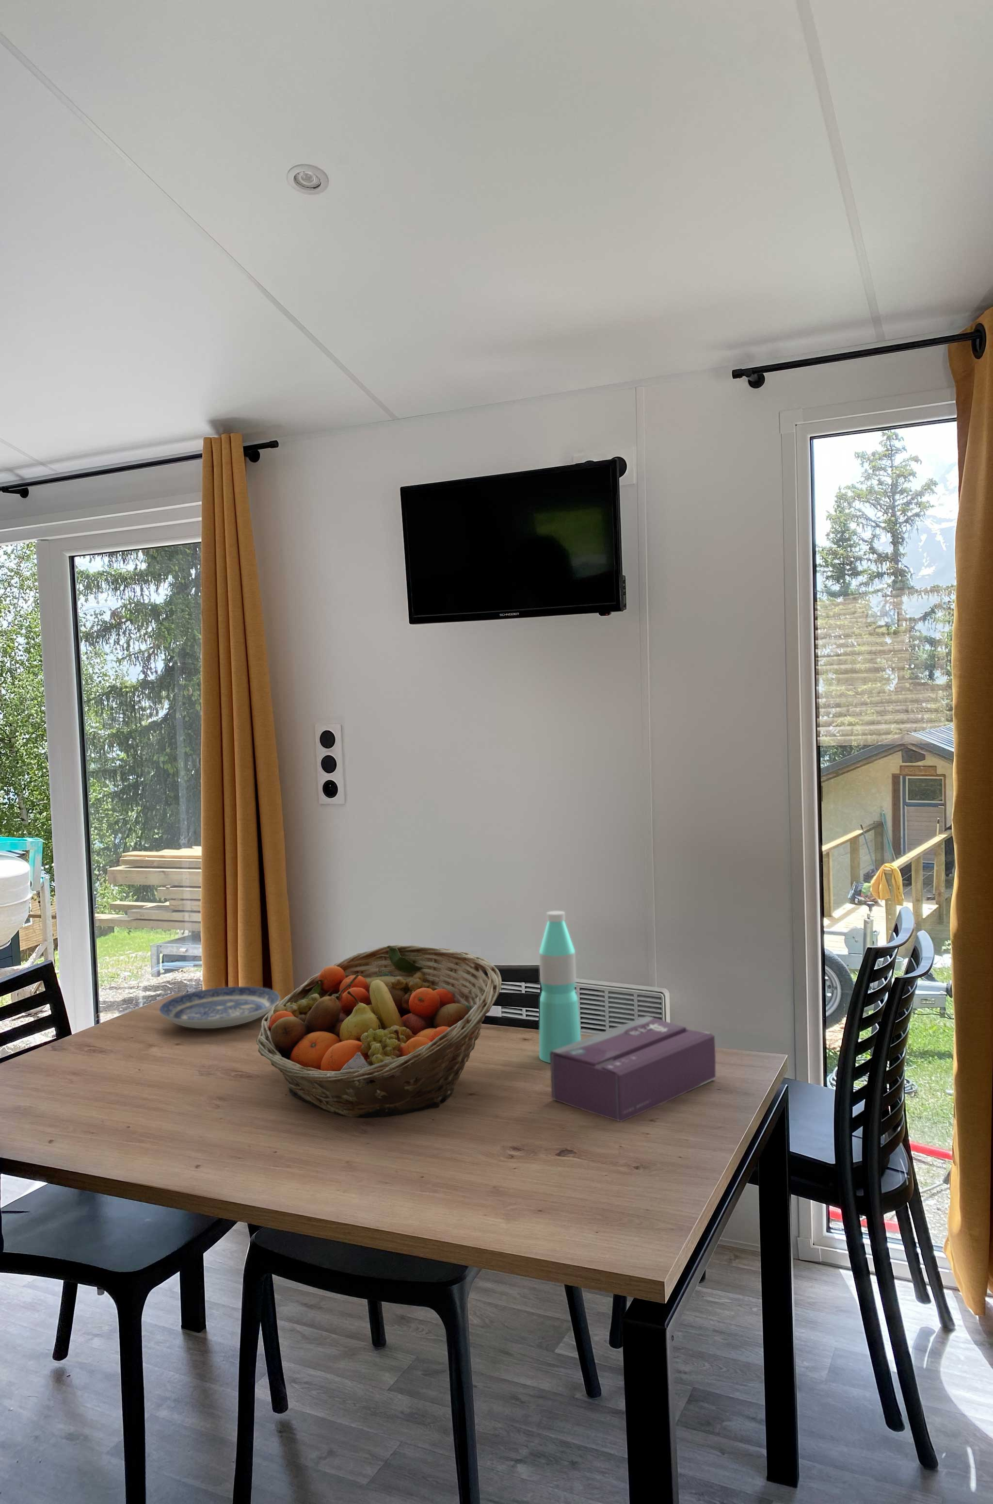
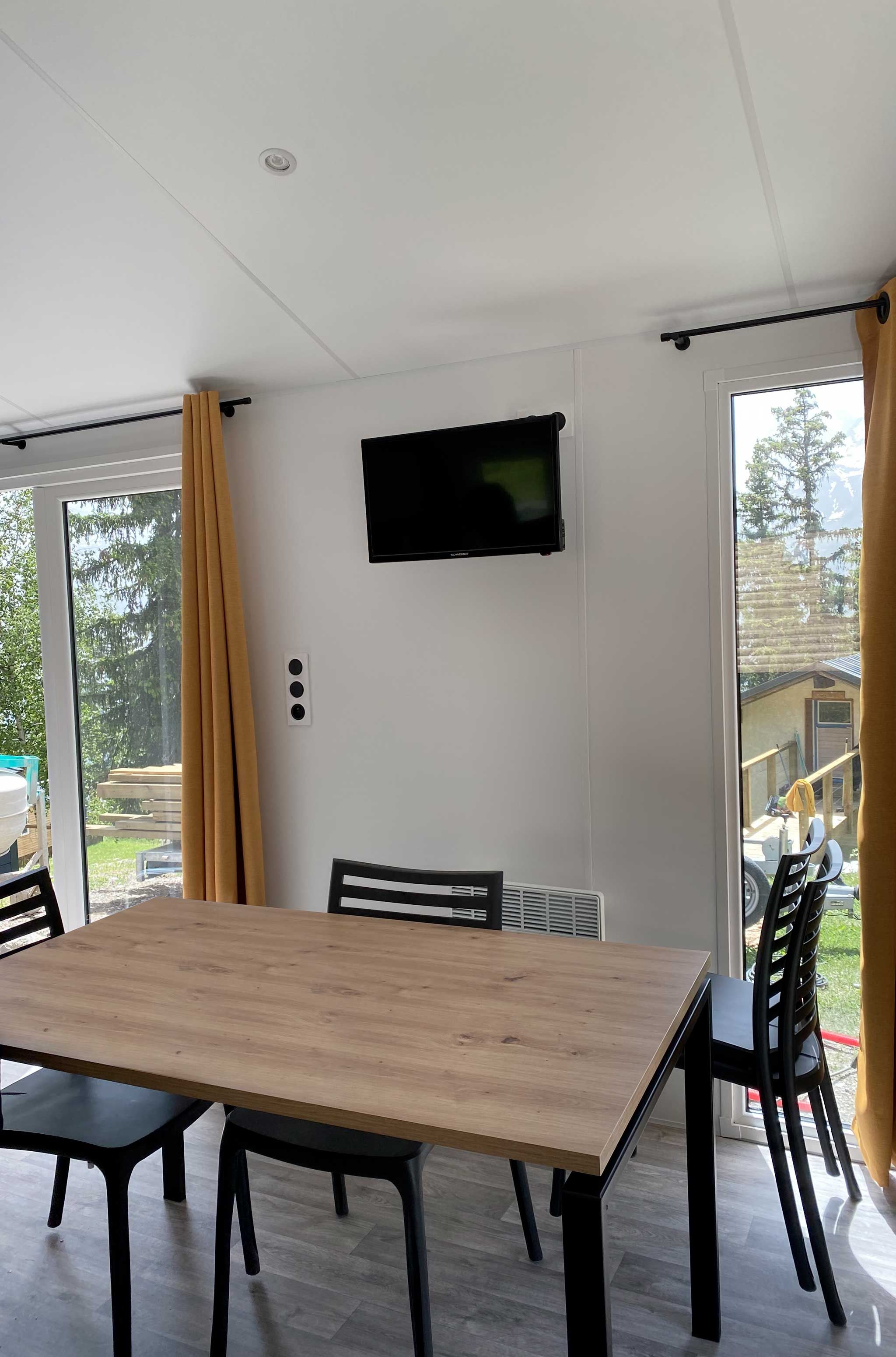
- plate [158,985,280,1029]
- water bottle [539,911,582,1064]
- tissue box [550,1015,716,1122]
- fruit basket [256,944,502,1118]
